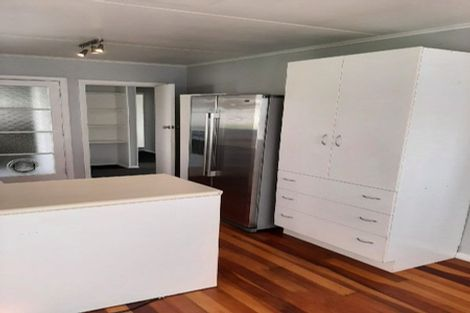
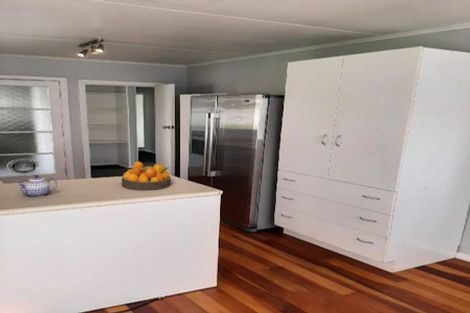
+ fruit bowl [121,161,172,191]
+ teapot [15,174,58,198]
